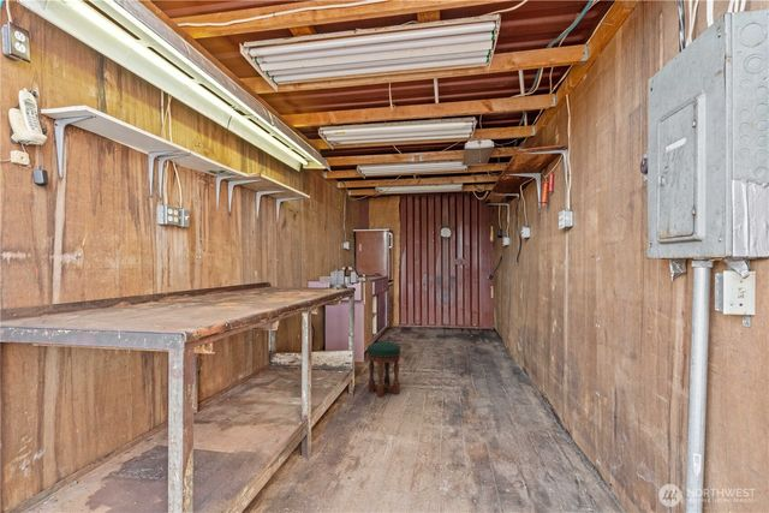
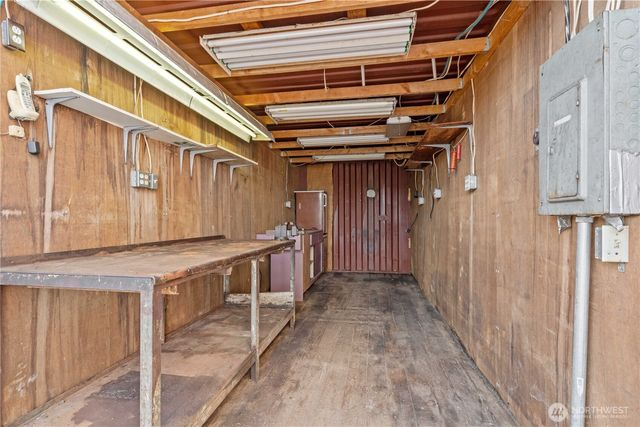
- stool [366,340,401,399]
